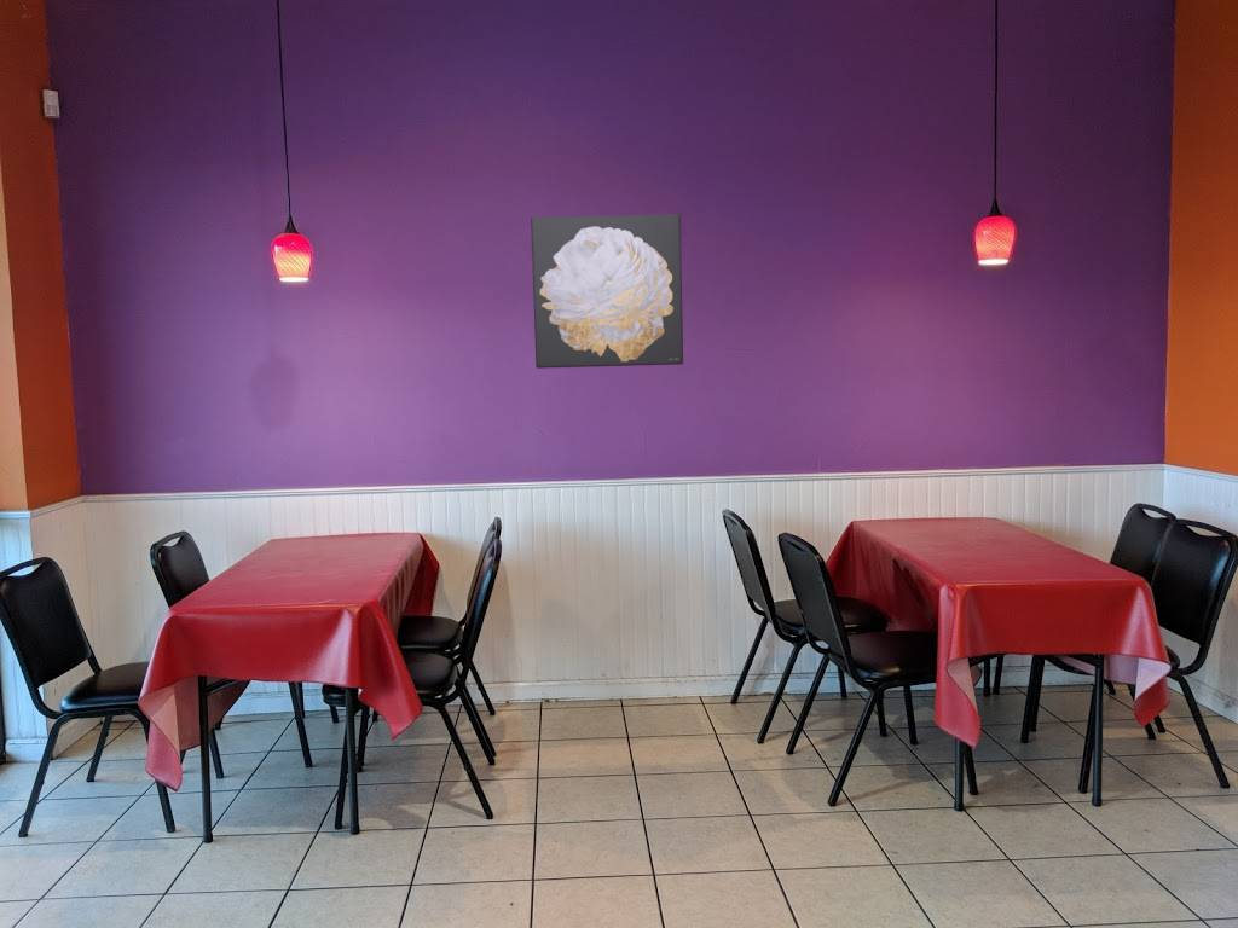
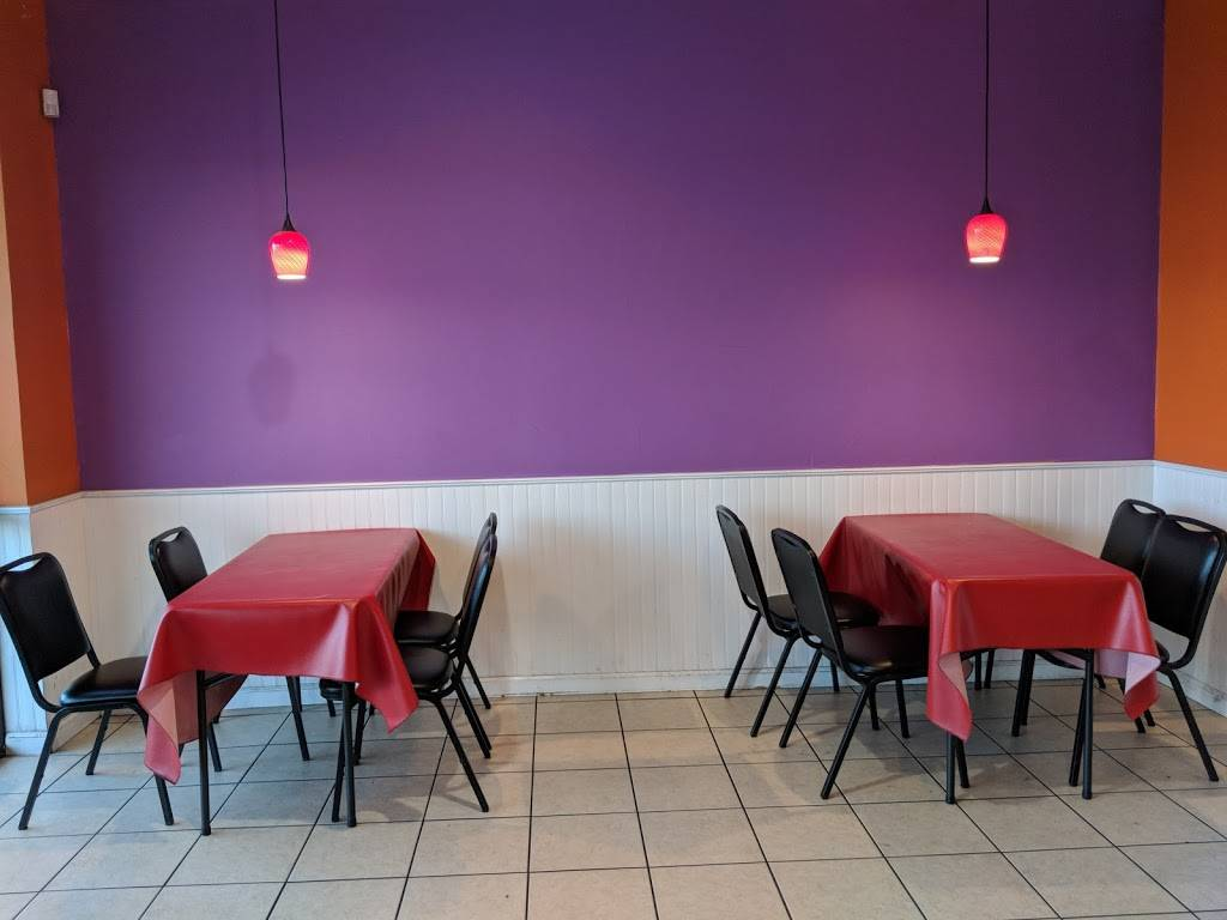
- wall art [530,213,684,370]
